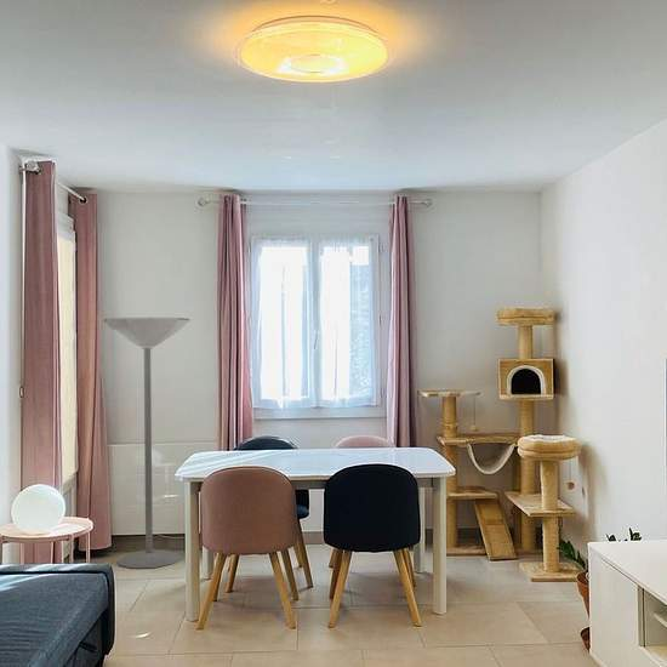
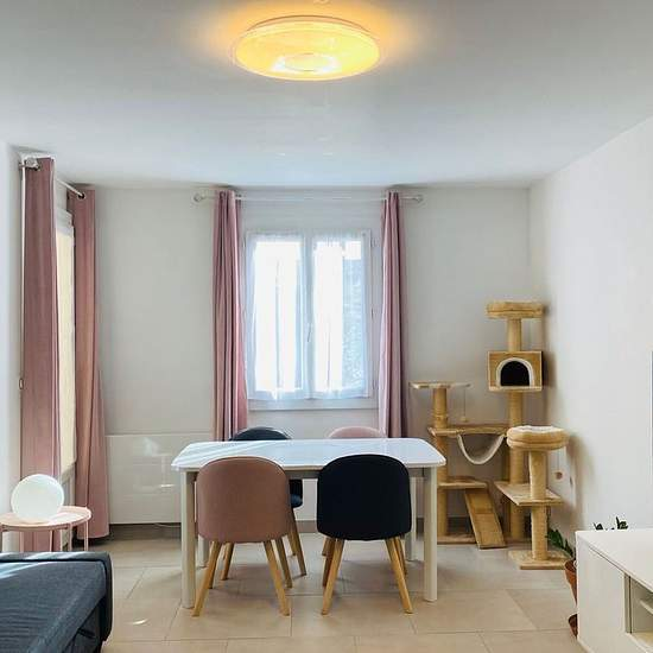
- floor lamp [103,317,190,569]
